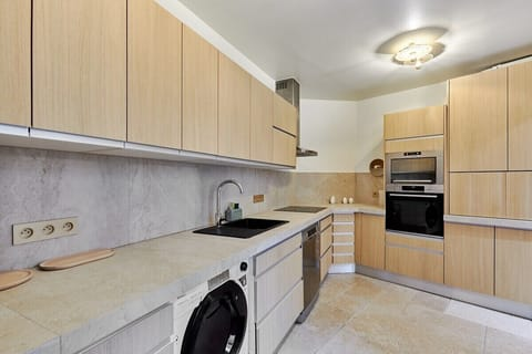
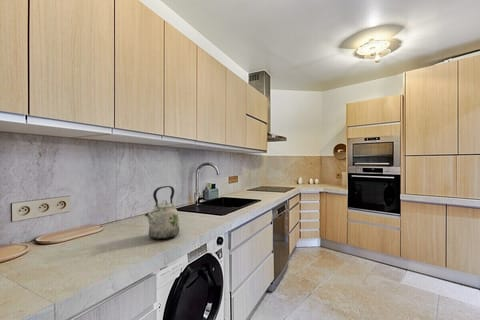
+ kettle [144,185,180,240]
